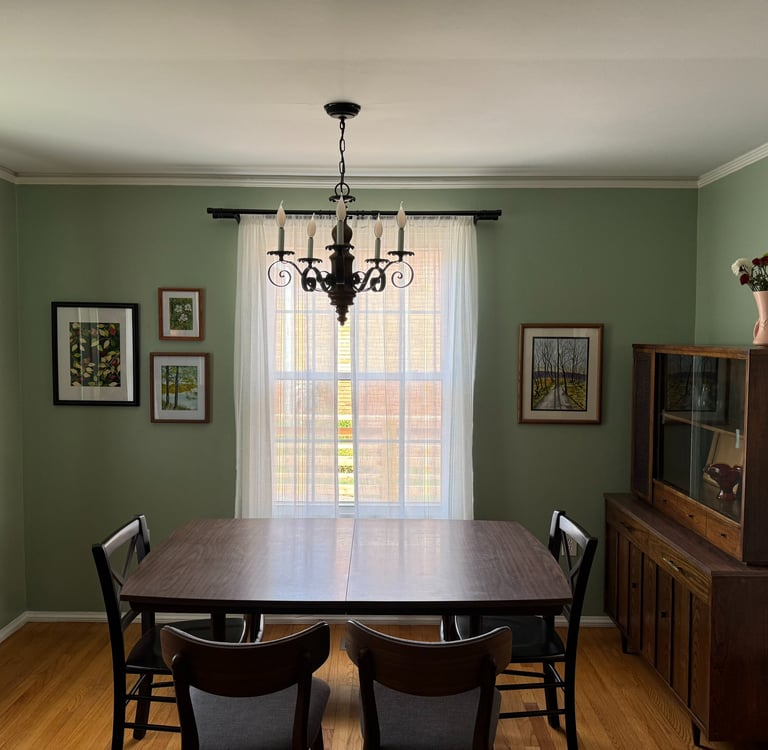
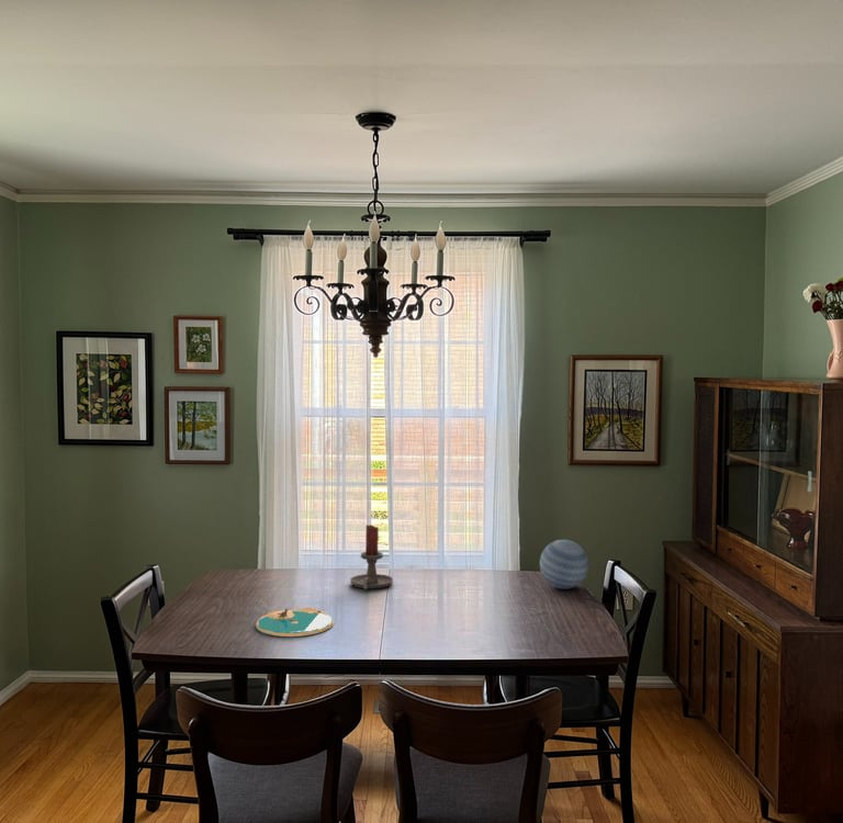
+ candle holder [349,523,394,590]
+ decorative ball [539,539,589,590]
+ plate [255,607,335,638]
